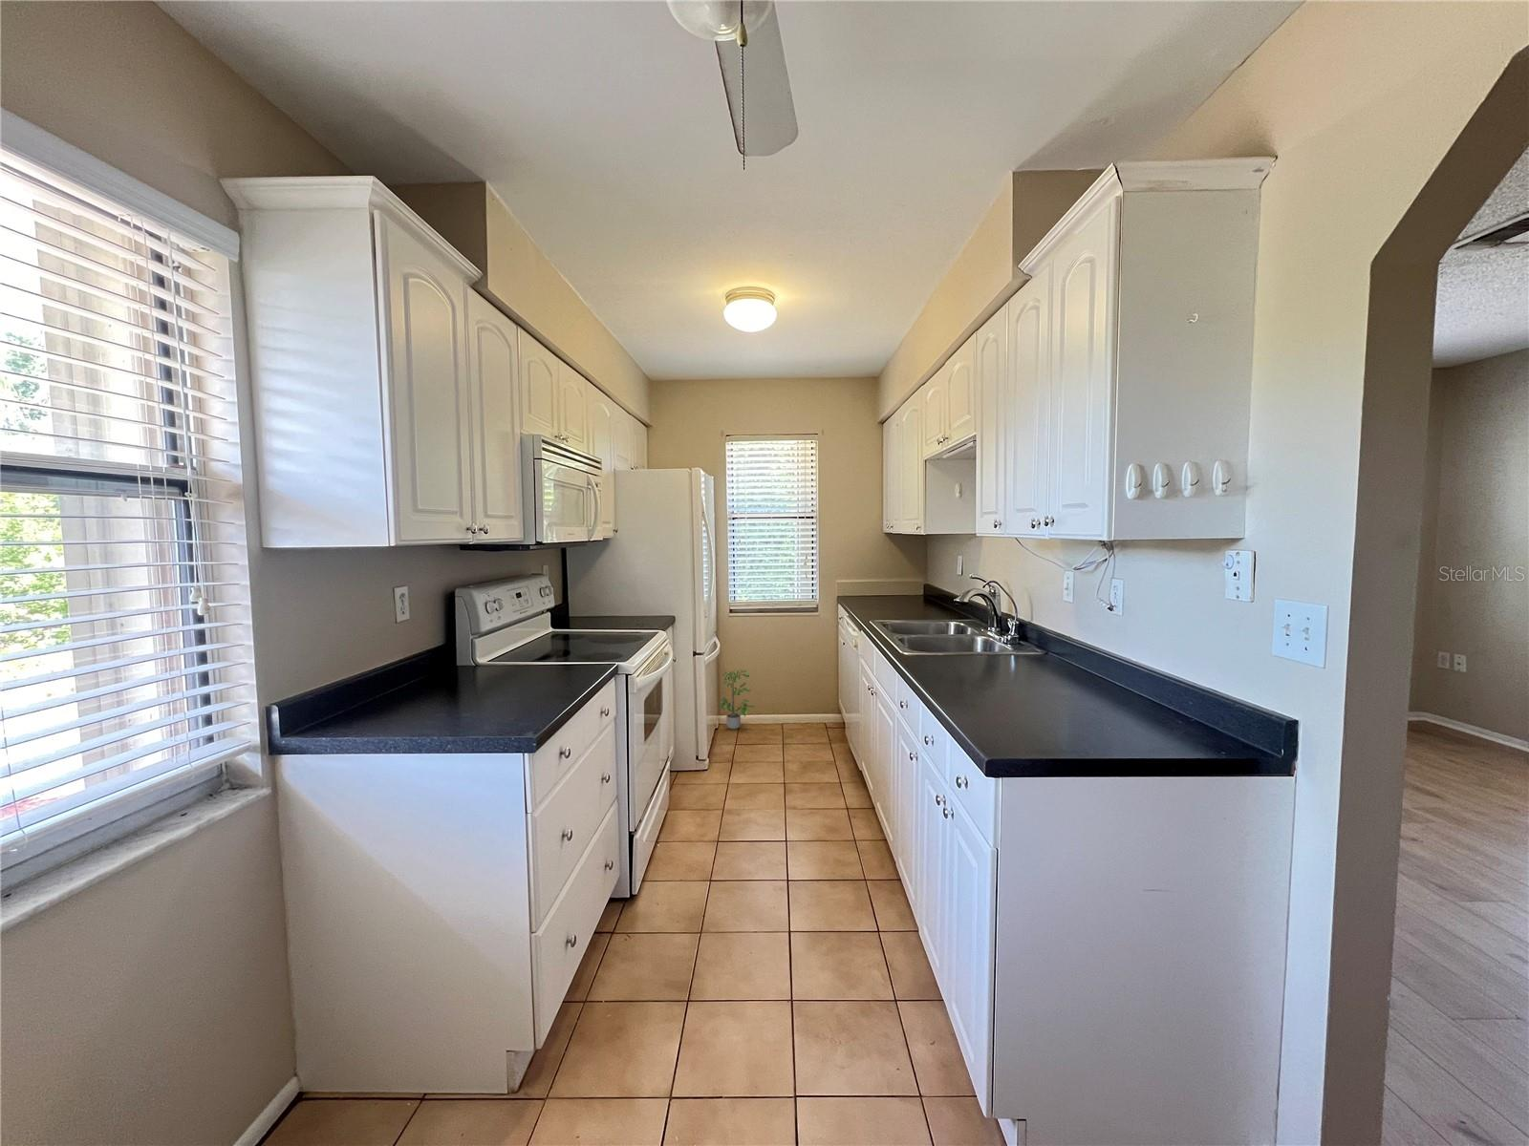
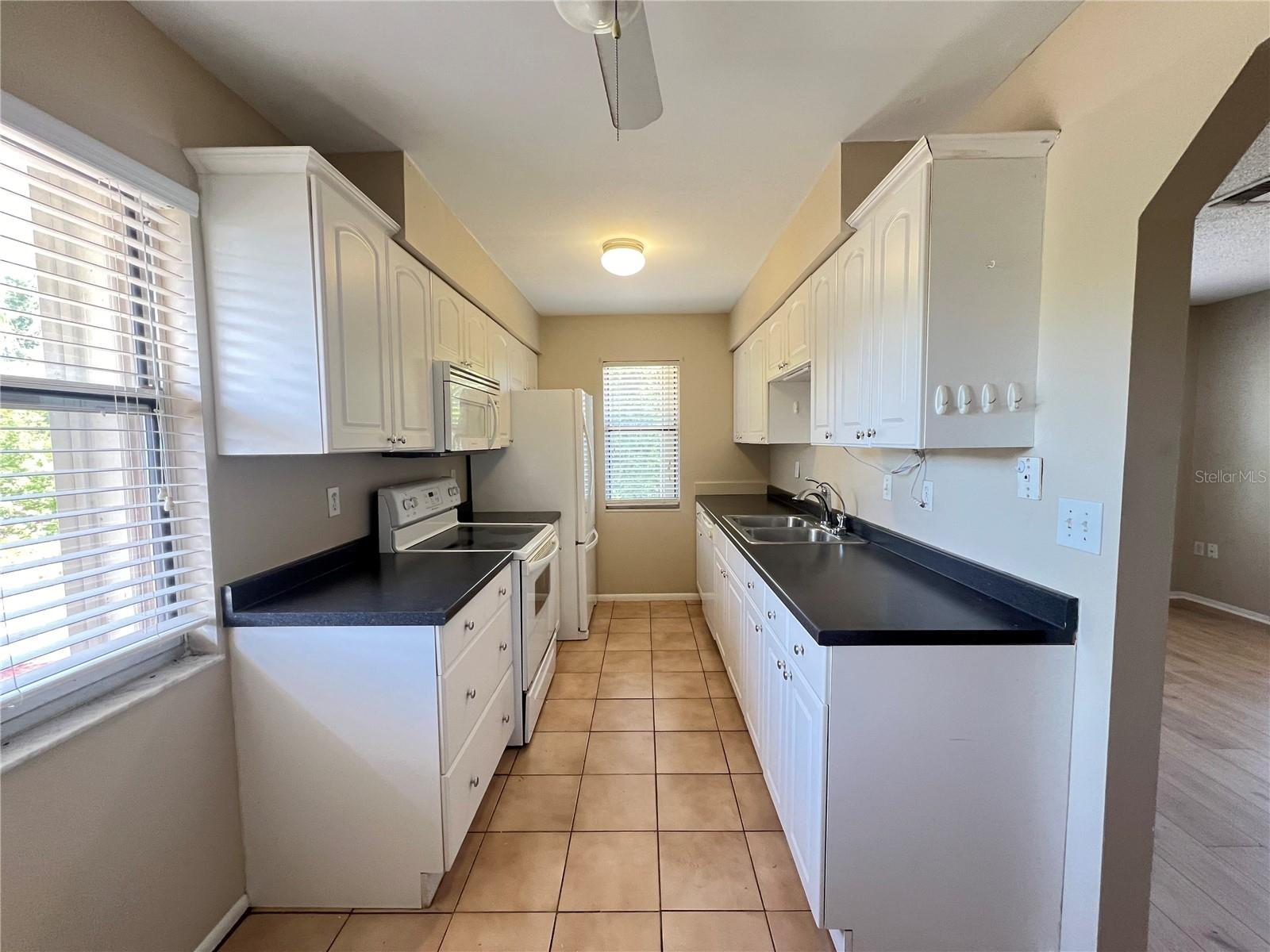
- potted plant [720,668,755,731]
